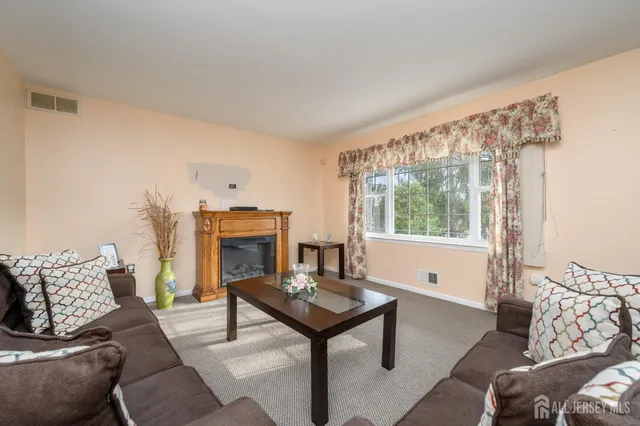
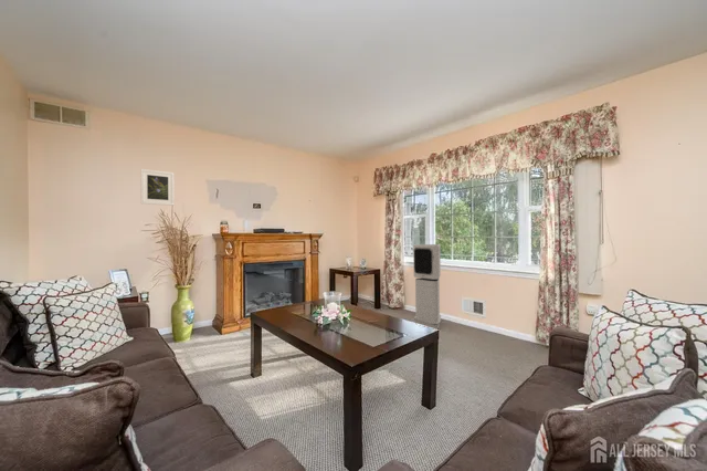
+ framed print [140,168,176,207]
+ air purifier [412,243,442,329]
